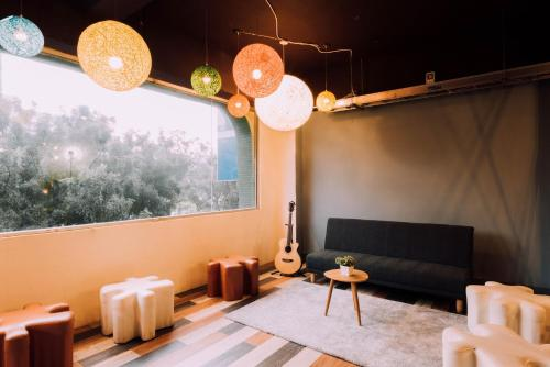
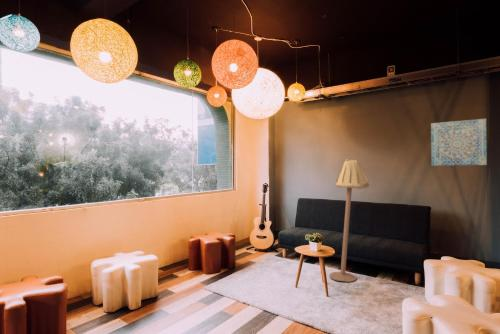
+ wall art [430,118,488,167]
+ floor lamp [329,158,371,283]
